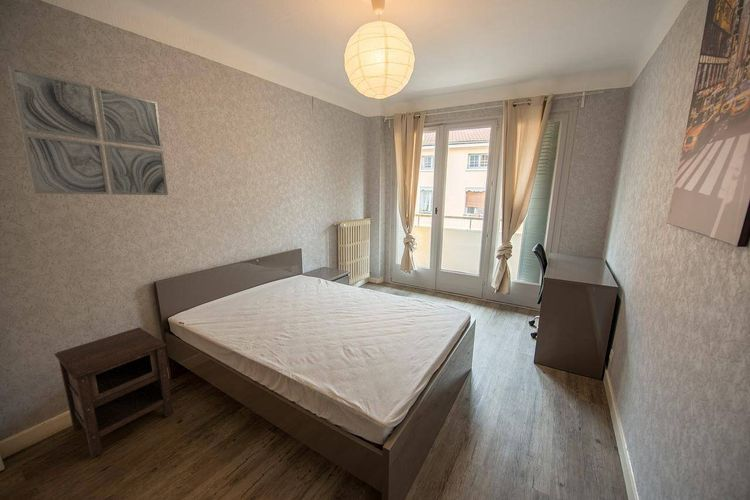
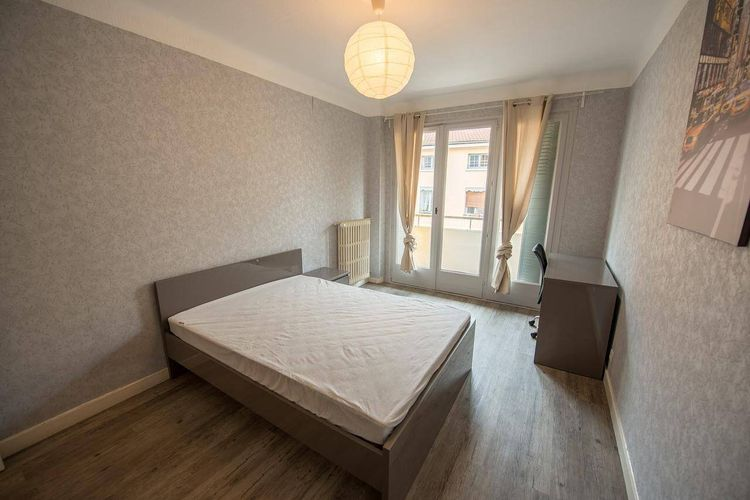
- wall art [7,65,169,196]
- nightstand [54,327,174,459]
